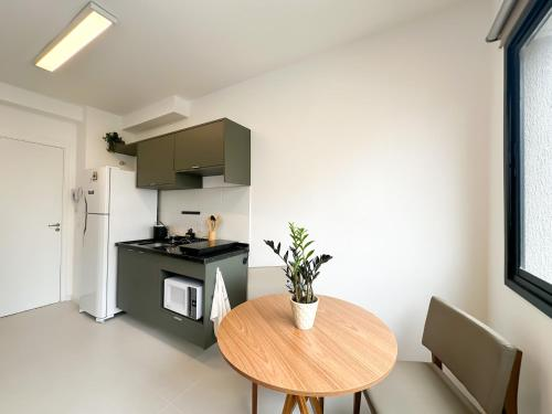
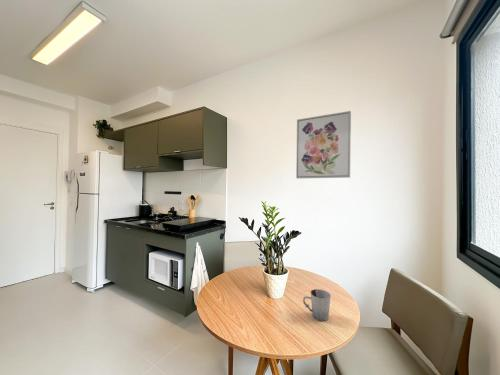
+ wall art [295,110,352,179]
+ cup [302,288,332,322]
